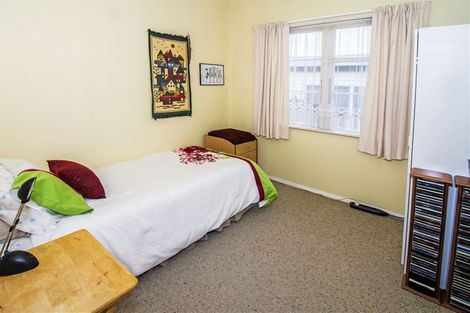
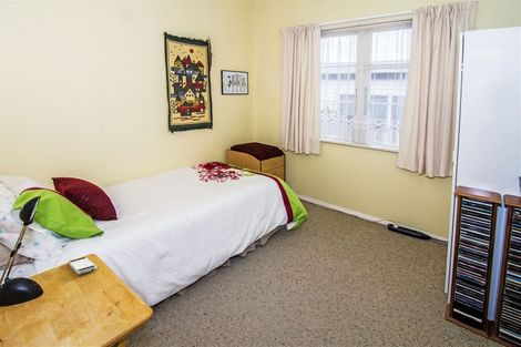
+ smartphone [67,256,98,276]
